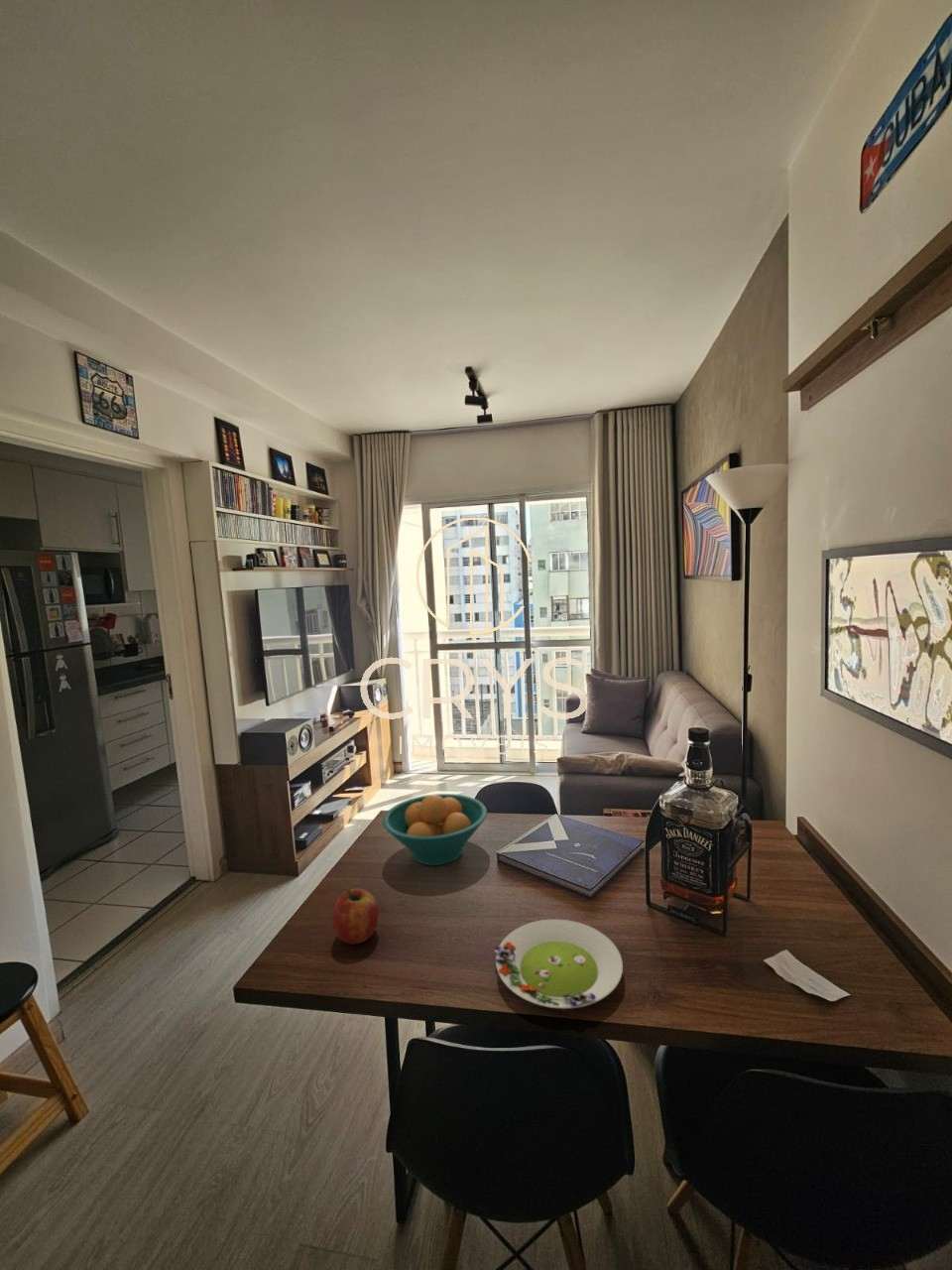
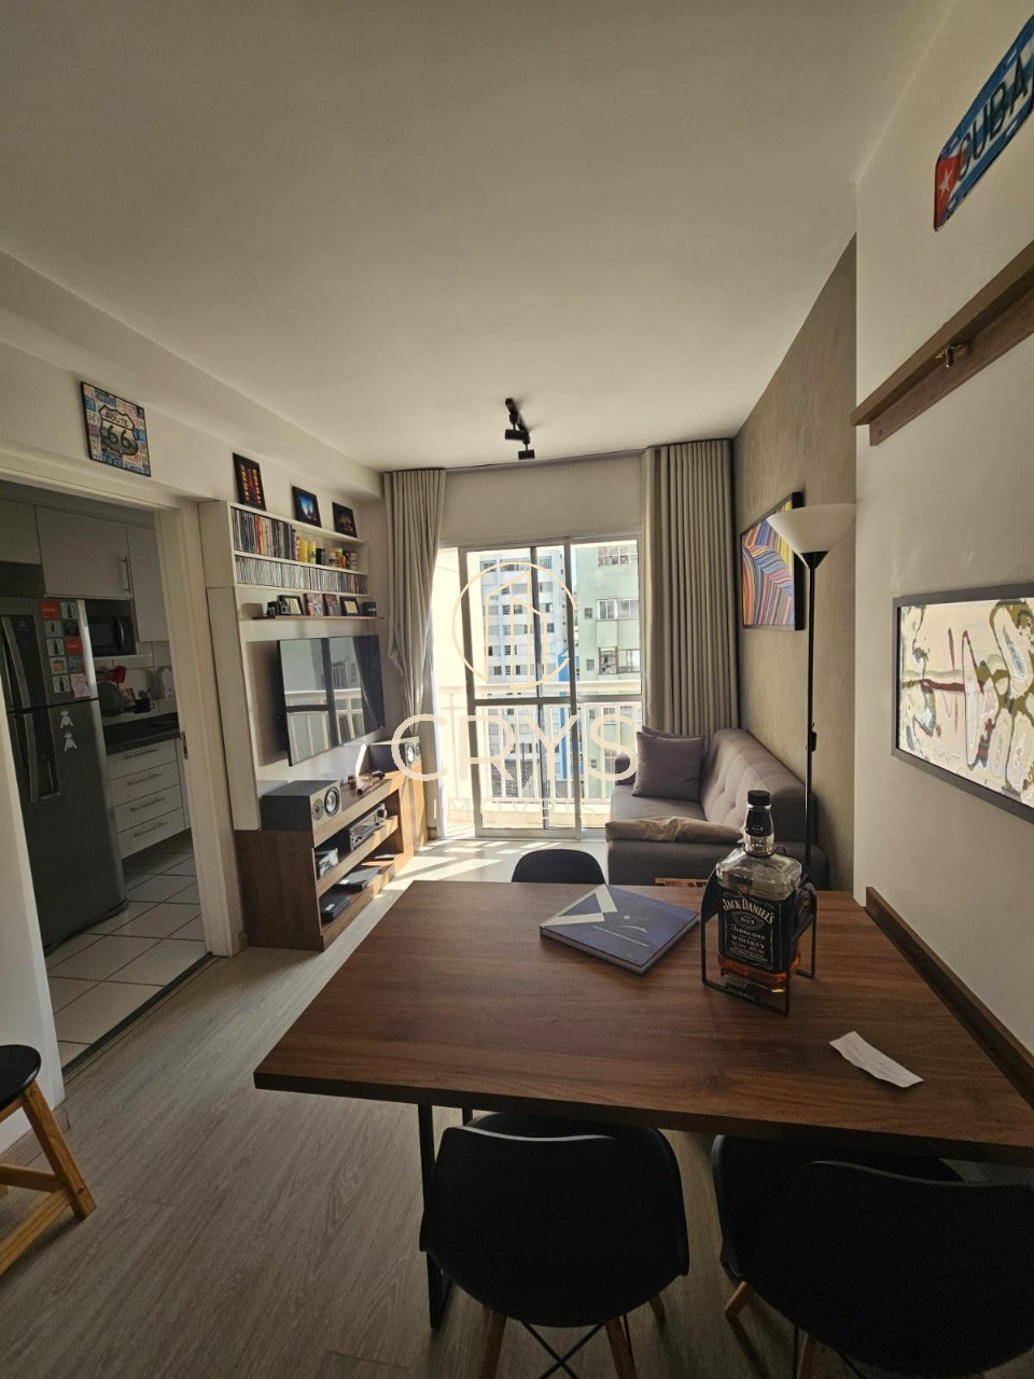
- apple [331,887,380,946]
- salad plate [493,919,624,1010]
- fruit bowl [382,793,488,866]
